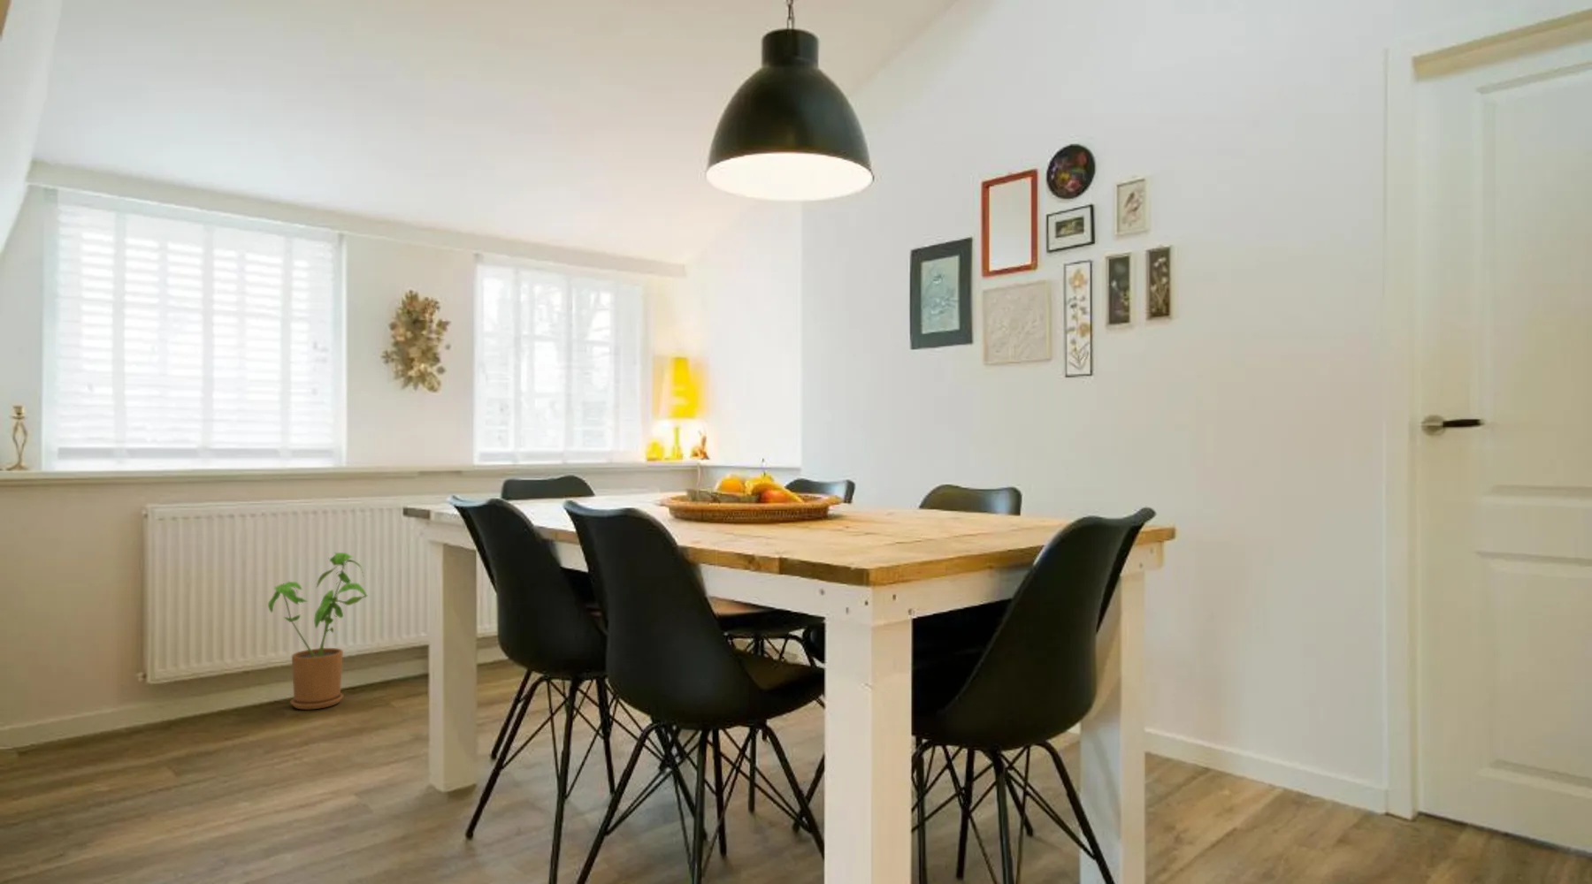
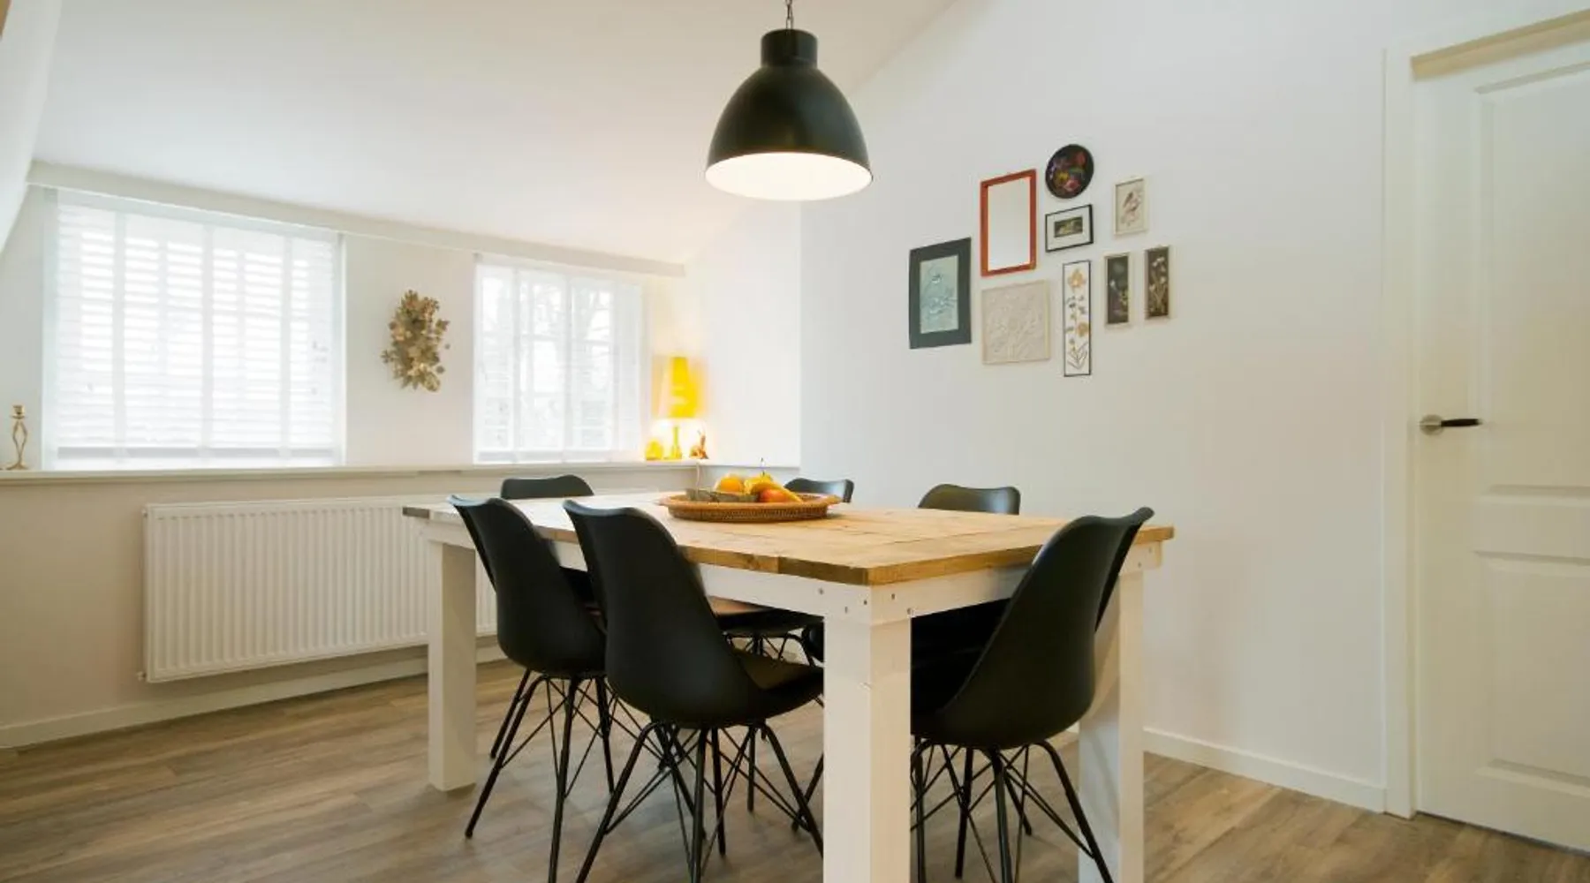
- house plant [267,552,369,711]
